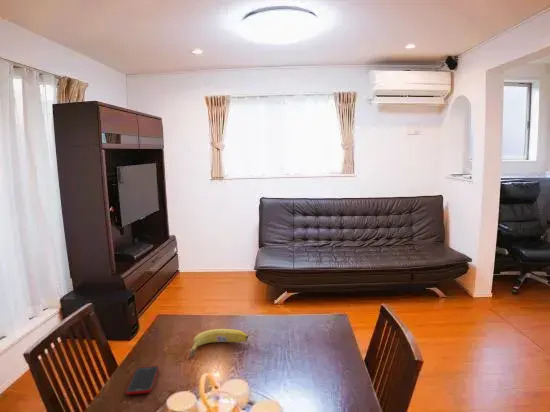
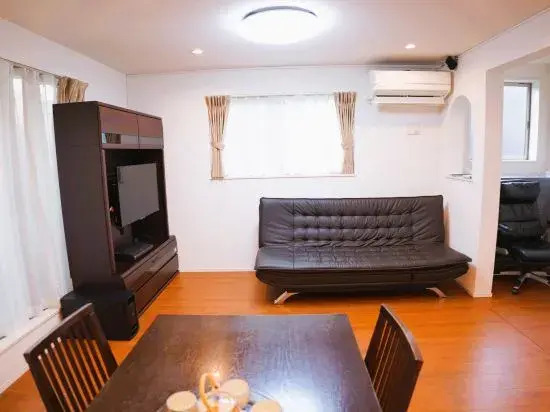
- cell phone [125,365,160,396]
- fruit [189,328,249,358]
